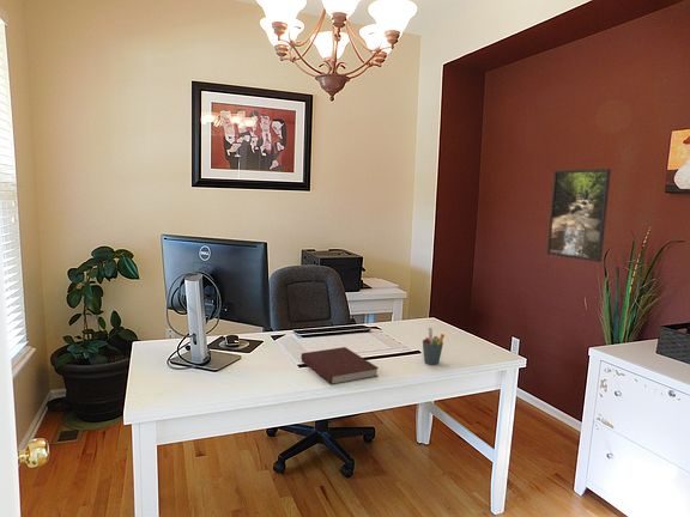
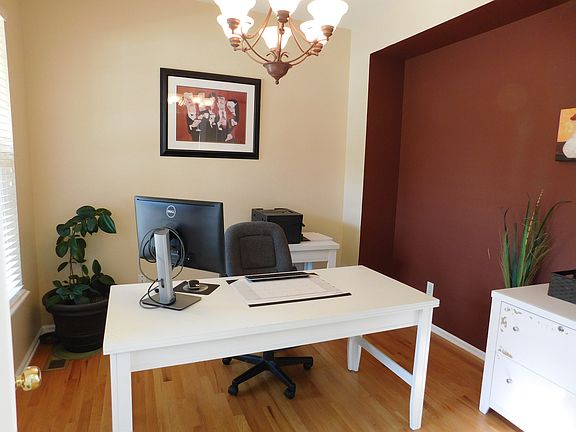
- pen holder [422,327,446,366]
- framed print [546,168,612,263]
- notebook [301,346,380,387]
